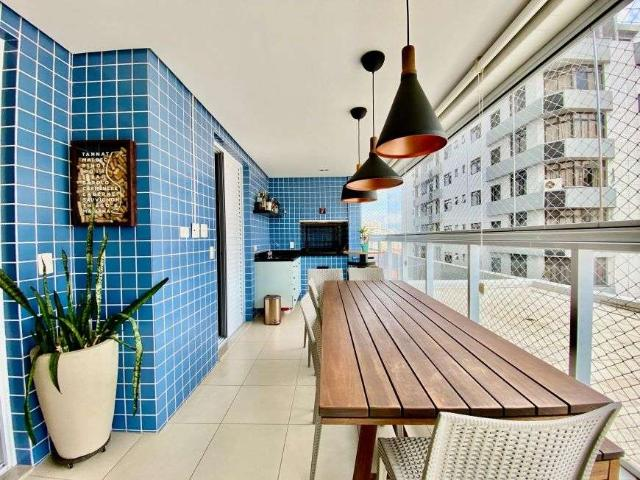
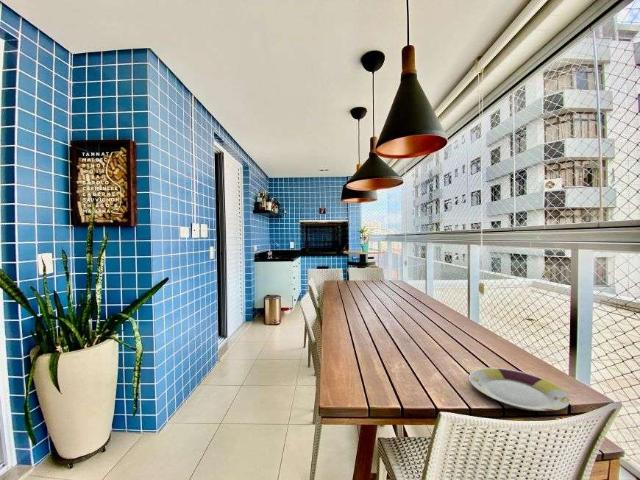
+ plate [468,367,571,412]
